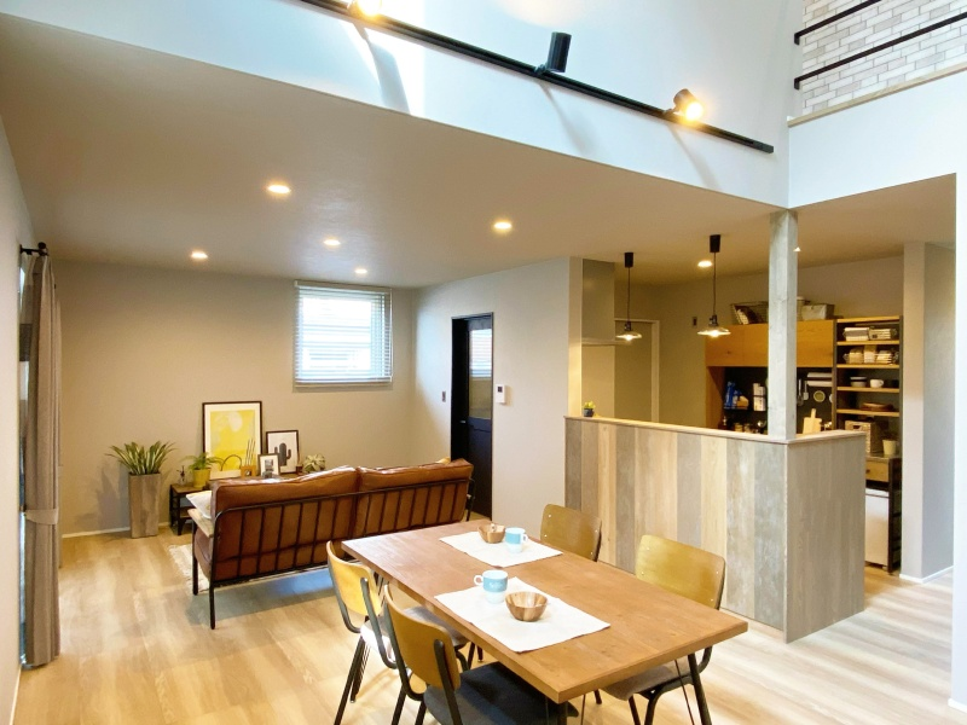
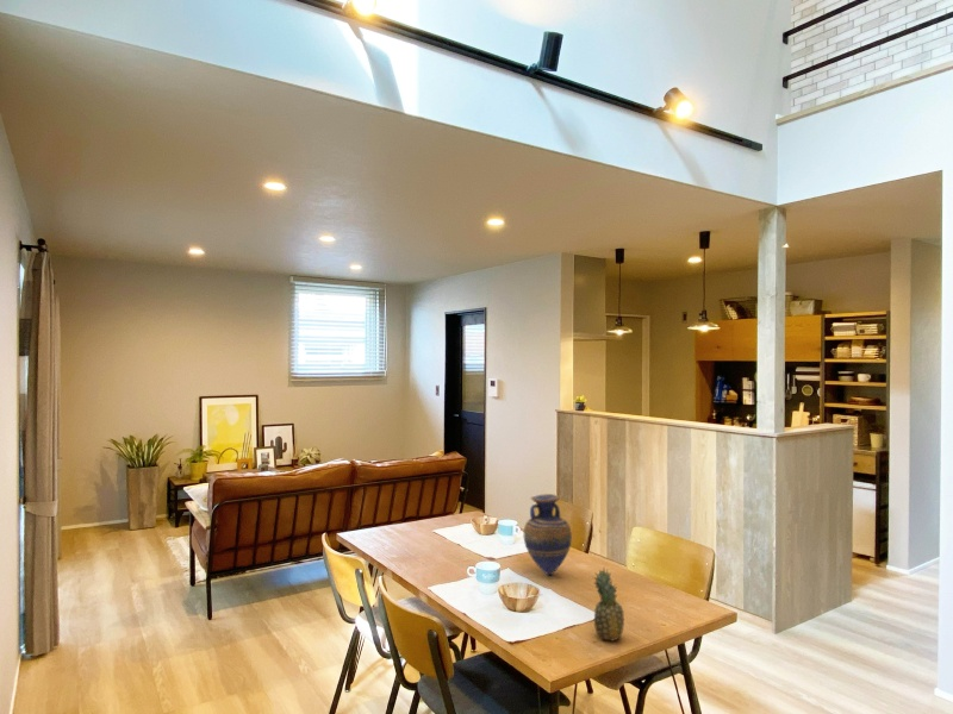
+ vase [523,493,573,576]
+ fruit [592,568,625,643]
